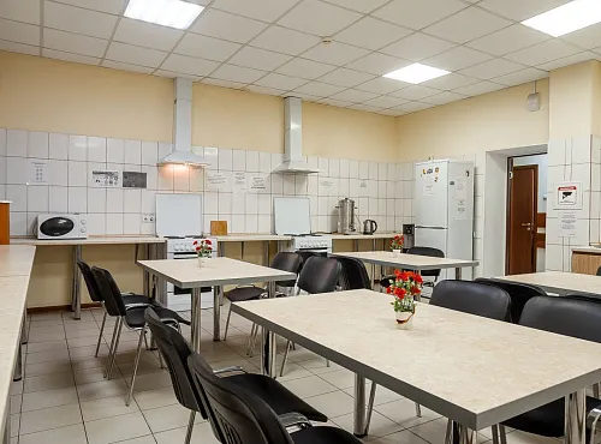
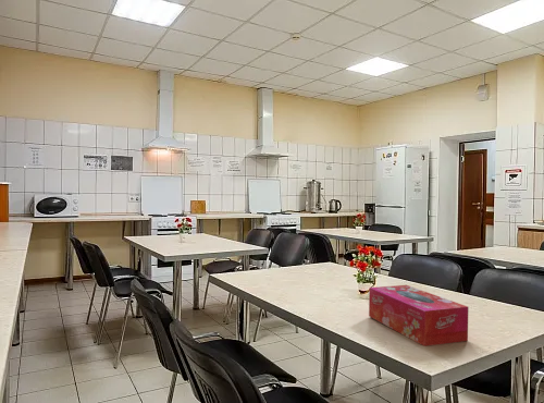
+ tissue box [368,284,469,347]
